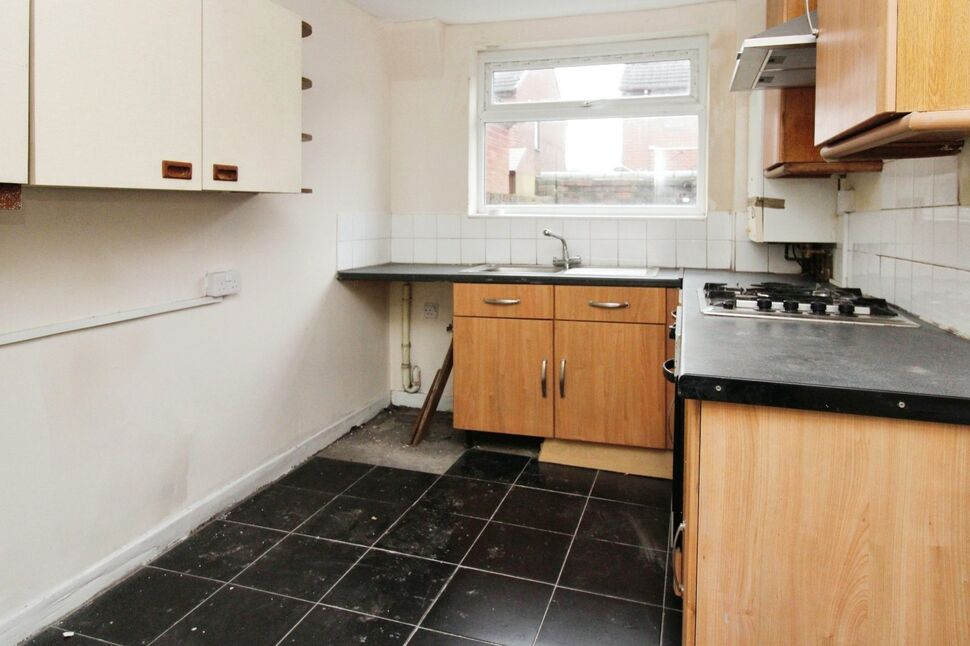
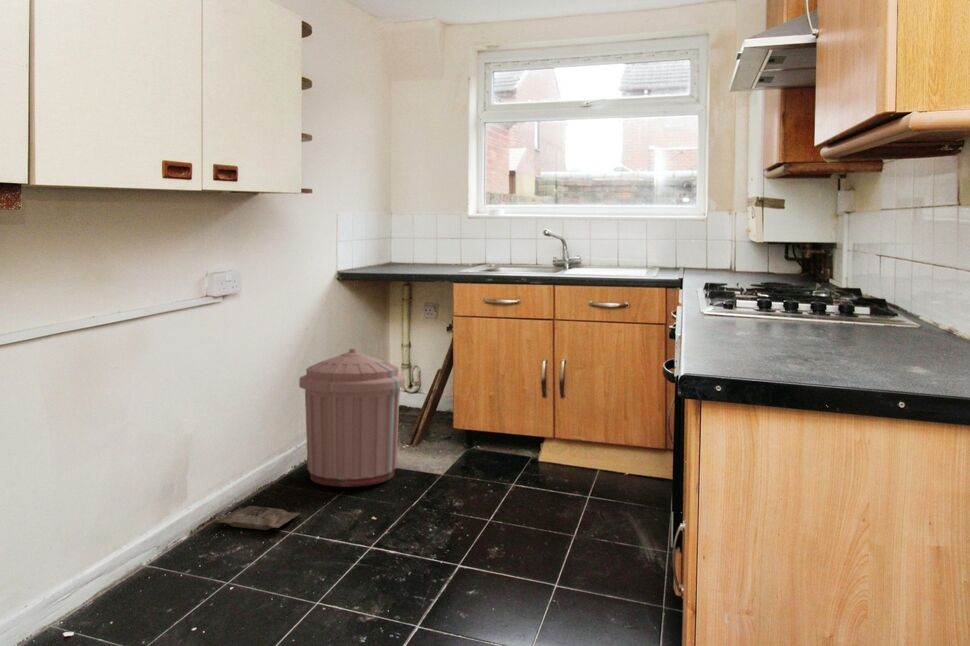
+ trash can [298,348,406,488]
+ bag [213,505,301,531]
